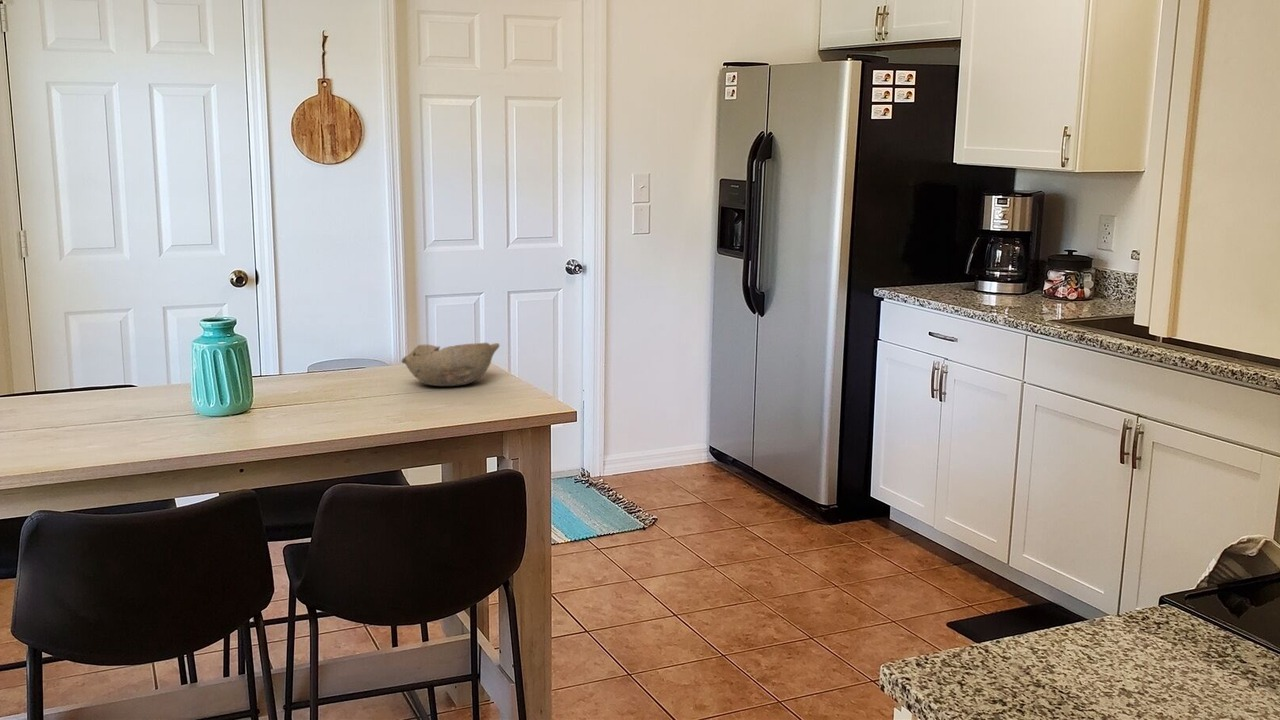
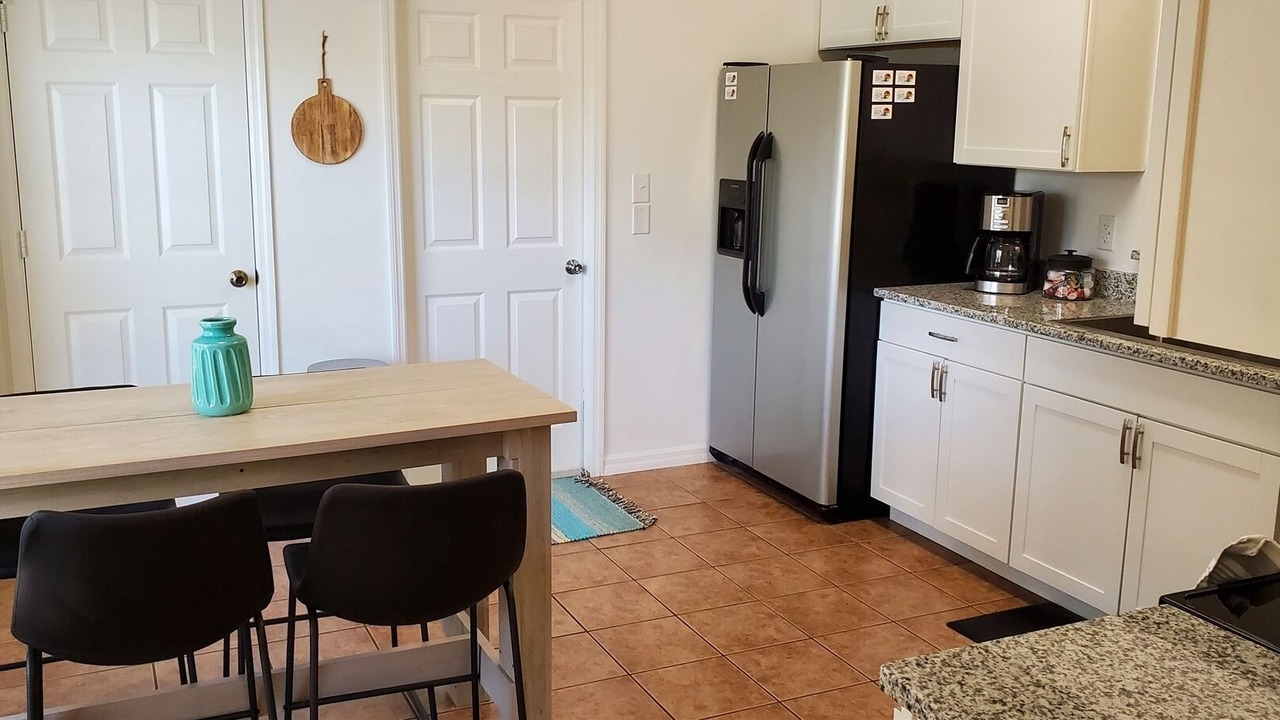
- bowl [401,342,501,387]
